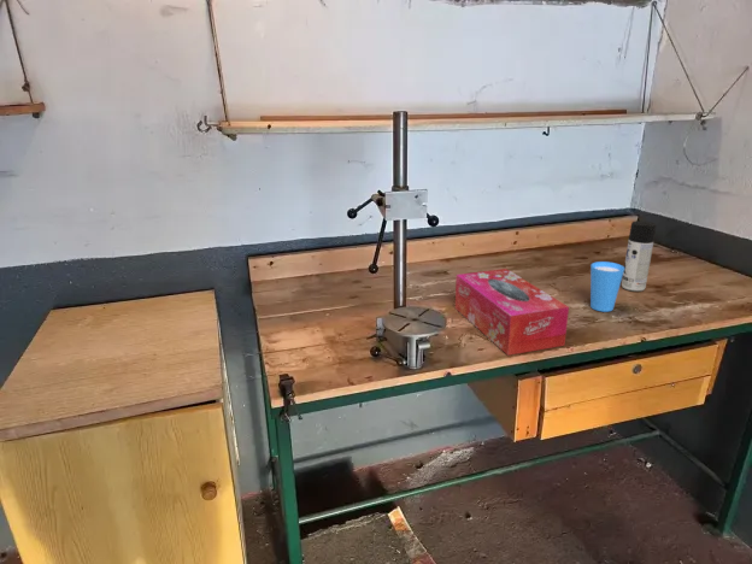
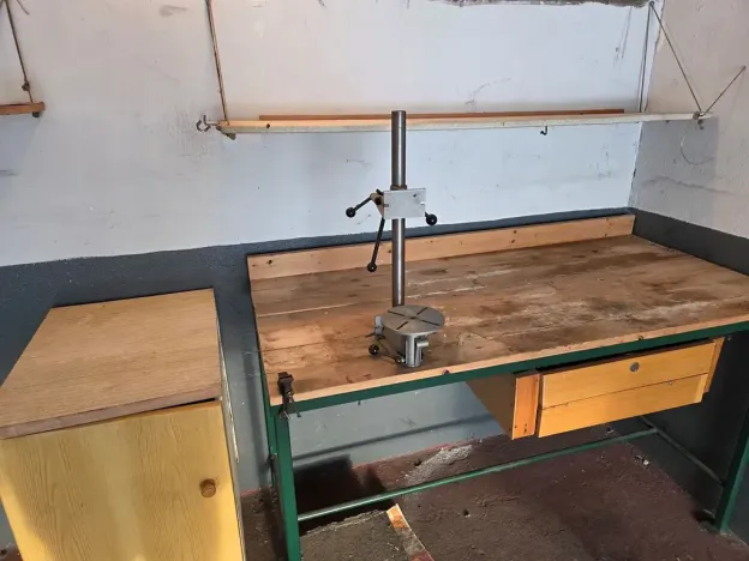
- cup [589,260,624,313]
- spray can [621,221,658,293]
- tissue box [454,268,570,357]
